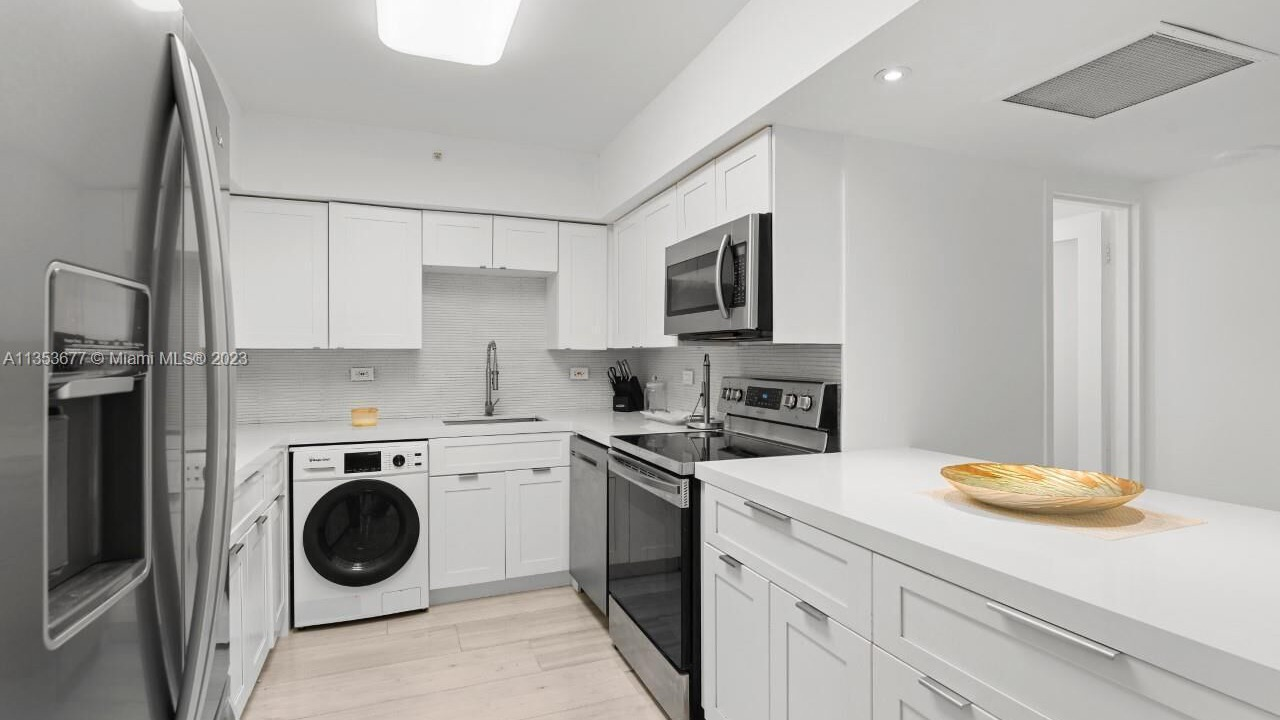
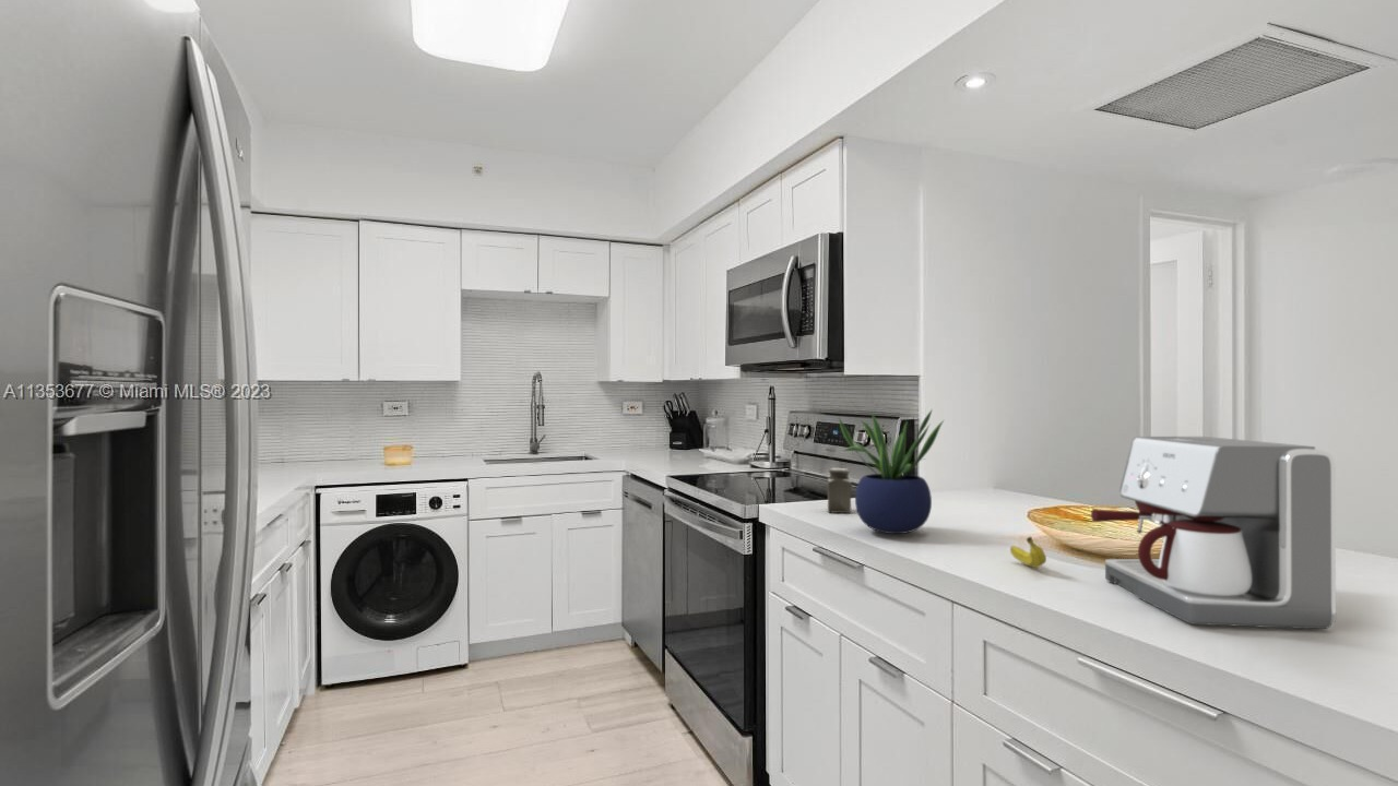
+ potted plant [838,408,945,535]
+ coffee maker [1090,436,1337,630]
+ fruit [1009,536,1047,569]
+ salt shaker [827,467,852,514]
